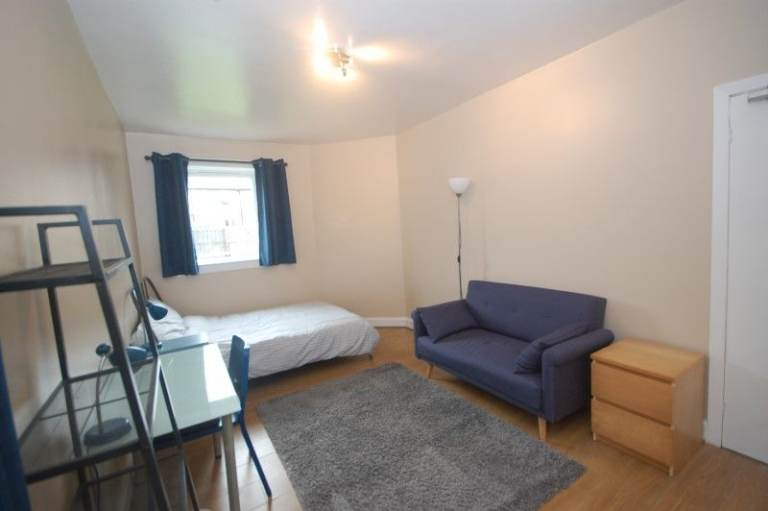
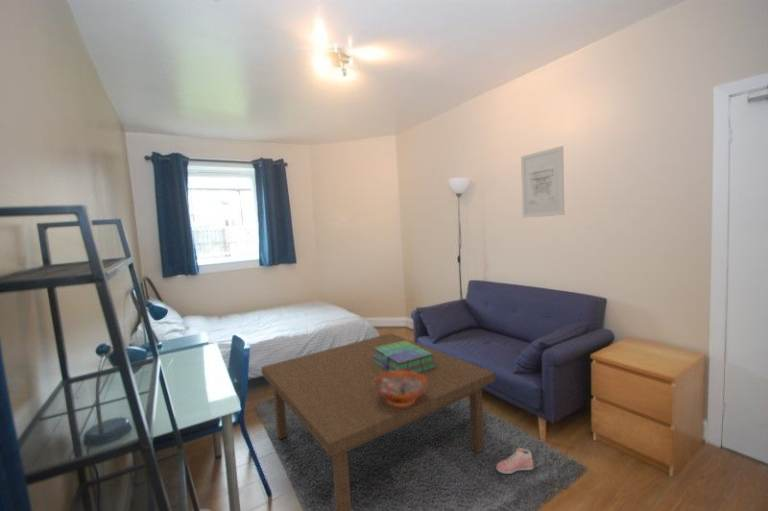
+ decorative bowl [374,371,427,406]
+ stack of books [372,341,436,373]
+ sneaker [495,447,535,475]
+ coffee table [260,332,496,511]
+ wall art [520,145,565,219]
